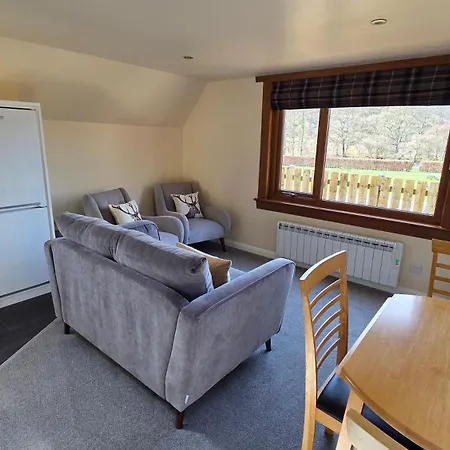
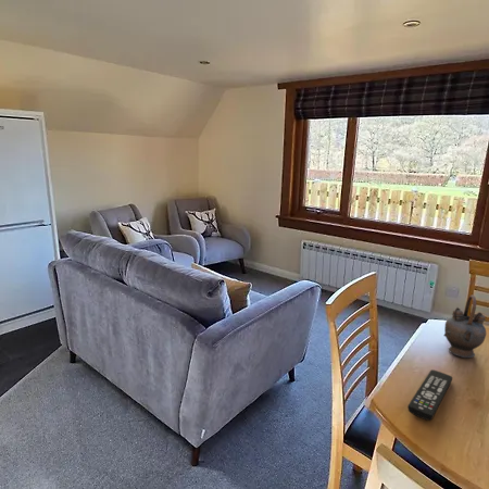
+ teapot [442,294,487,359]
+ remote control [406,368,454,422]
